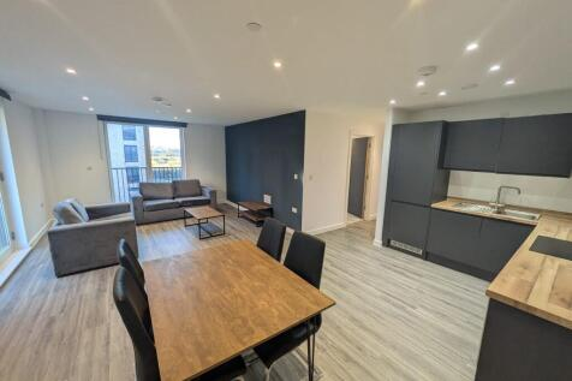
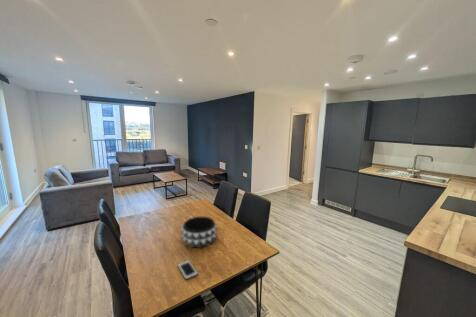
+ decorative bowl [180,216,218,249]
+ cell phone [177,259,199,280]
